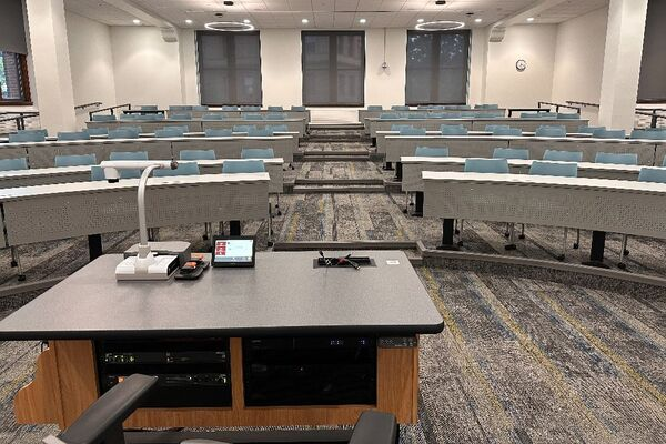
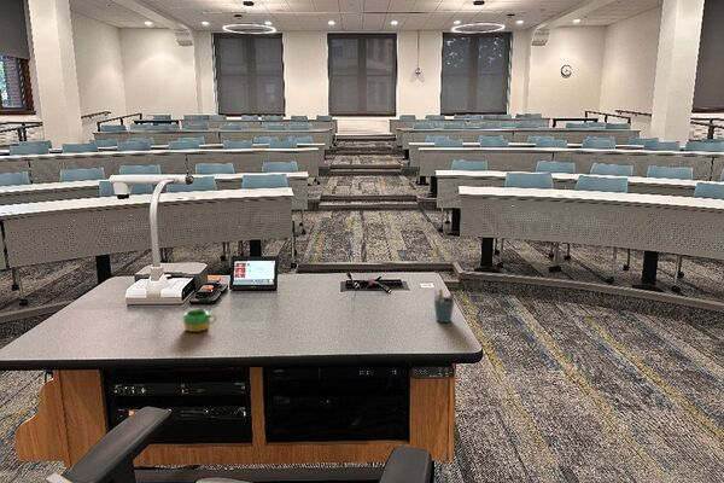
+ pen holder [433,287,456,324]
+ mug [182,308,218,333]
